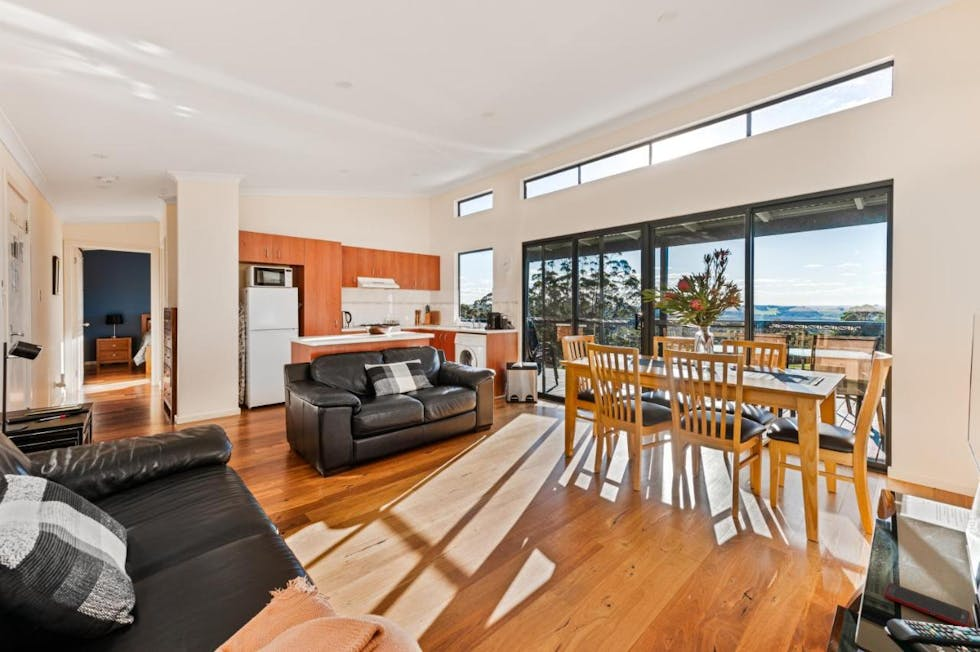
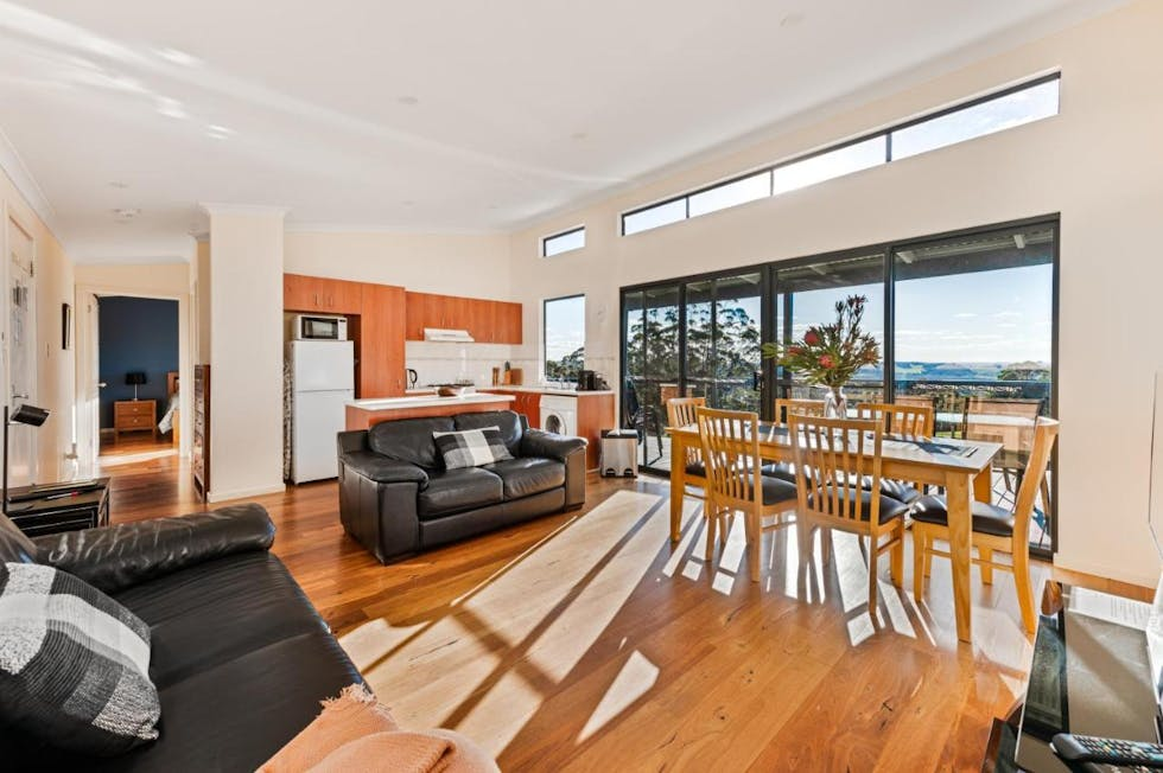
- cell phone [883,582,972,628]
